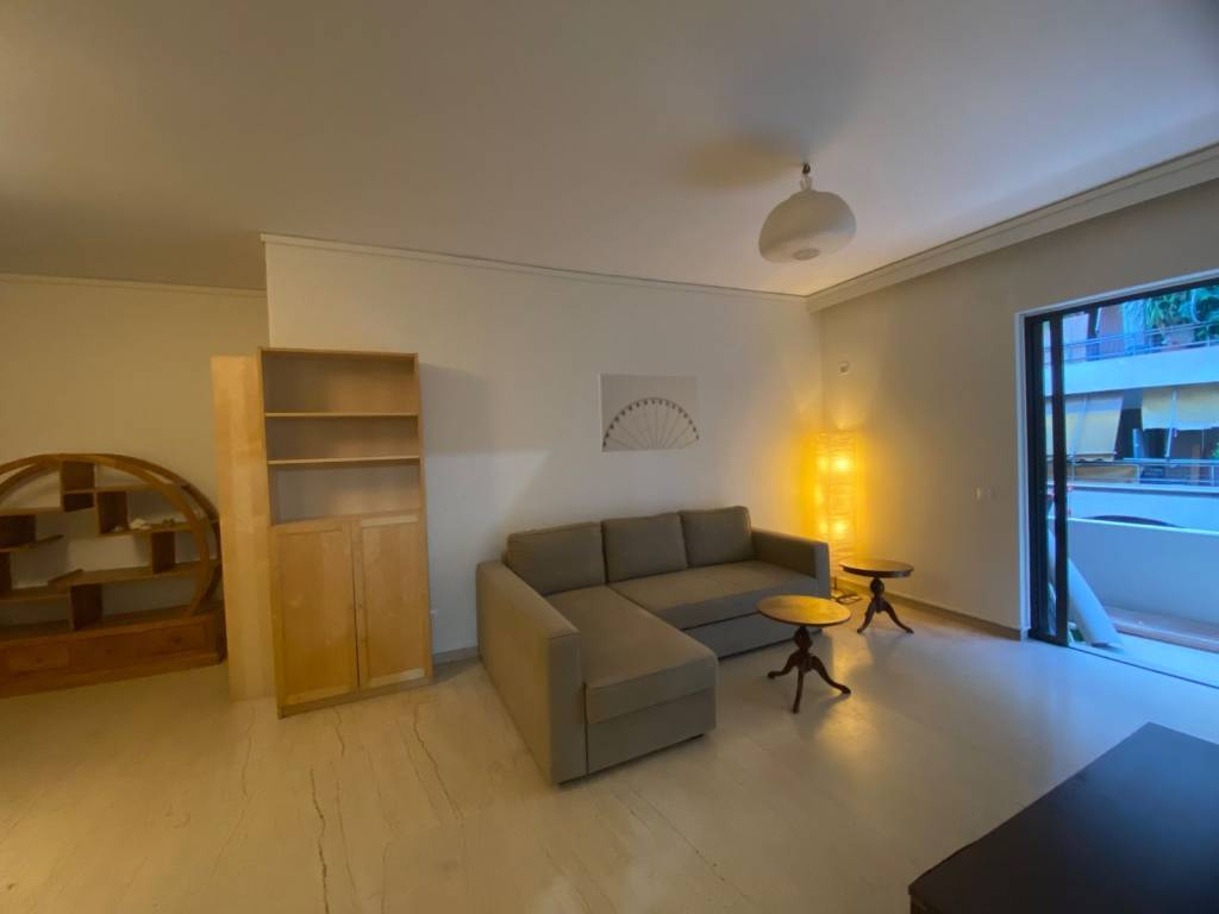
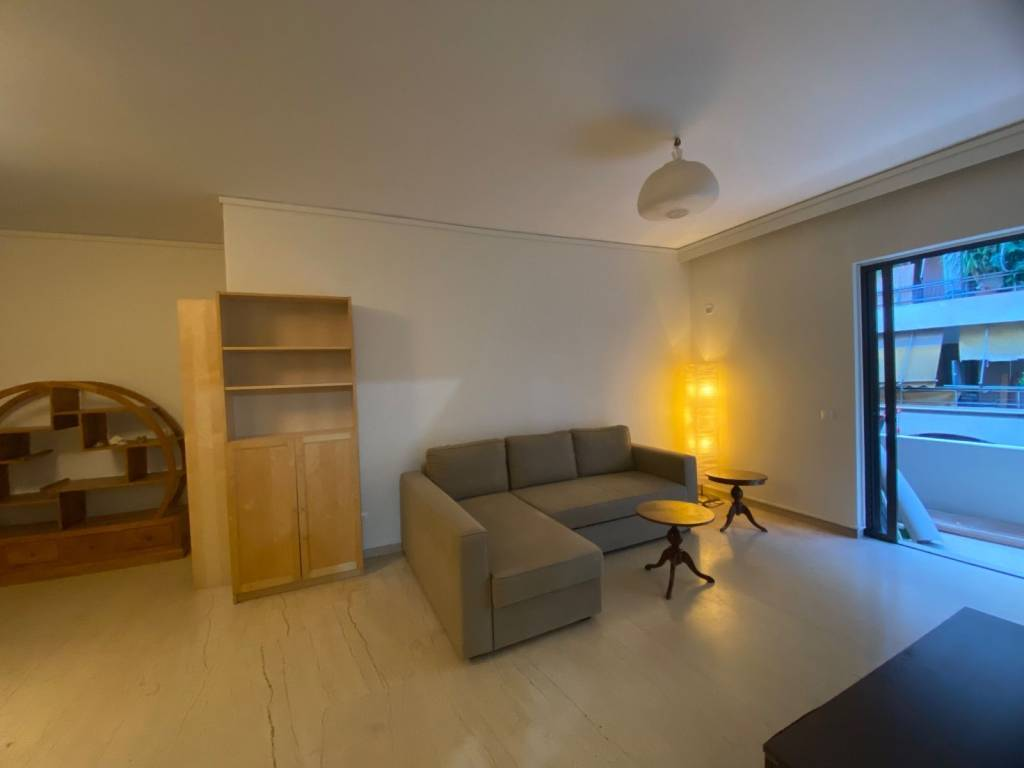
- wall art [596,373,700,453]
